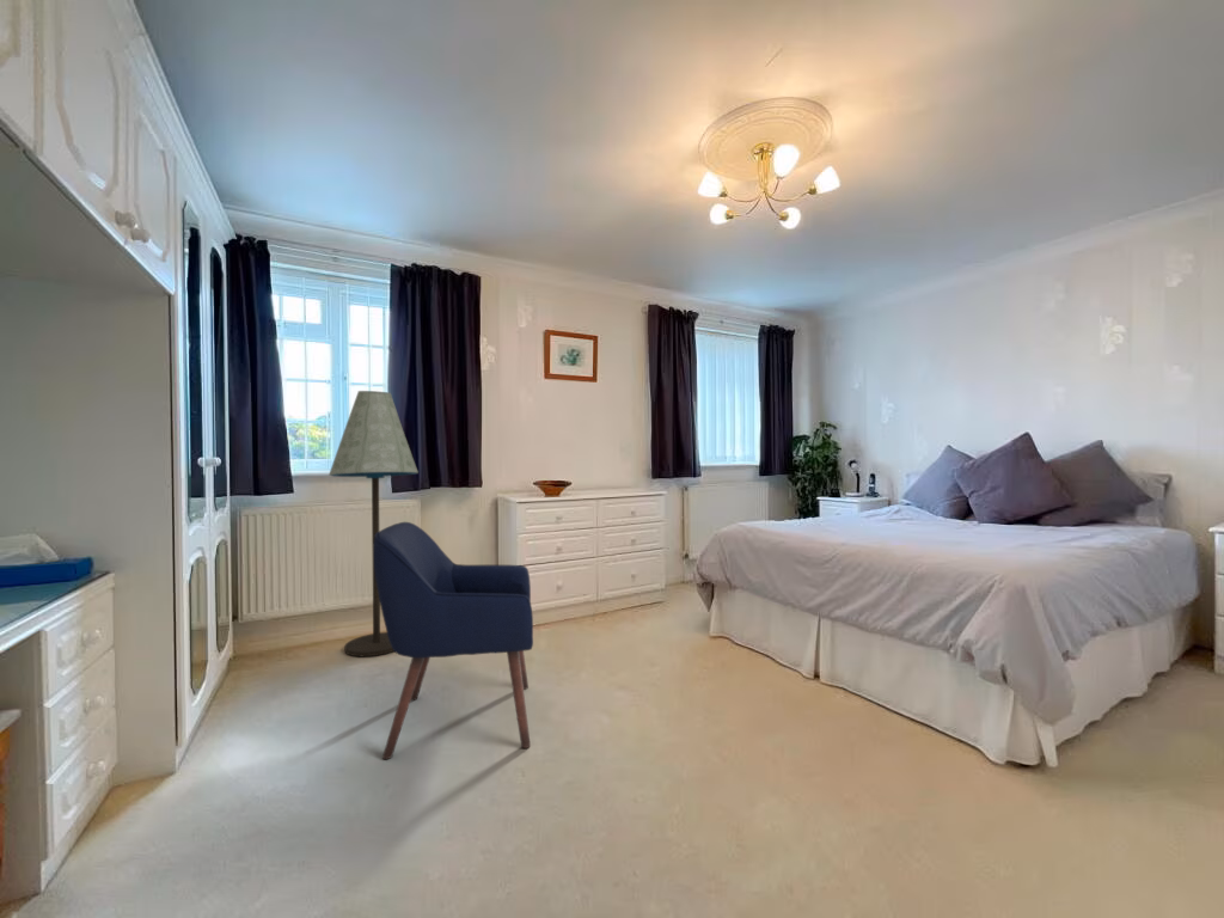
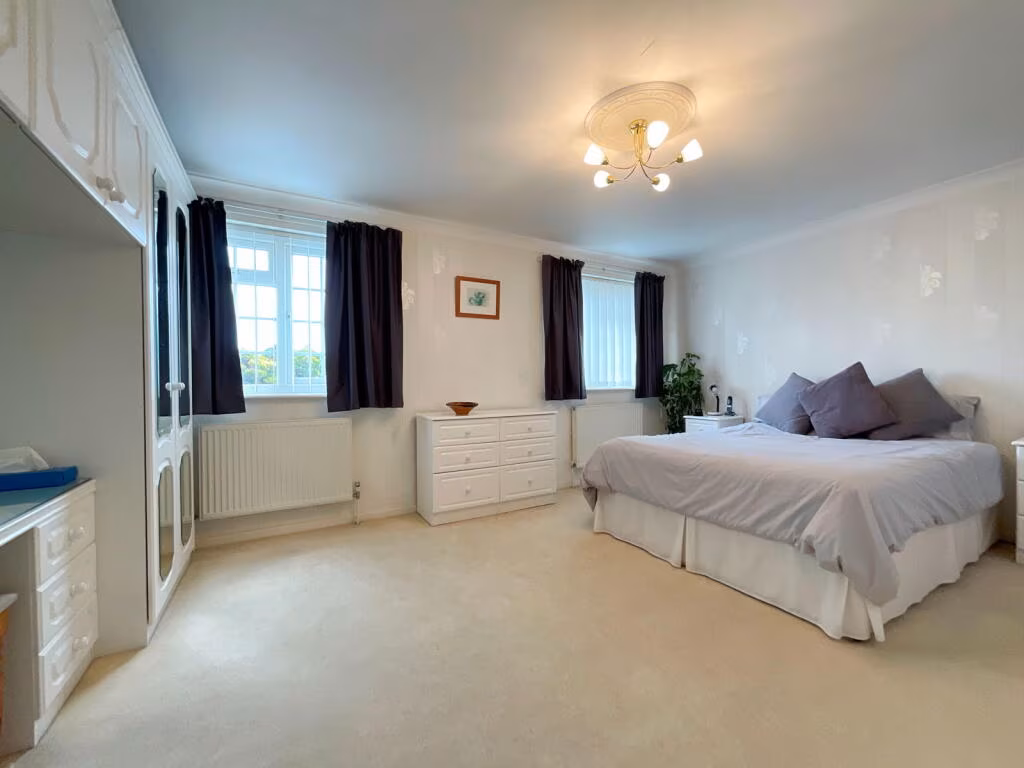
- chair [372,521,534,760]
- floor lamp [328,390,420,657]
